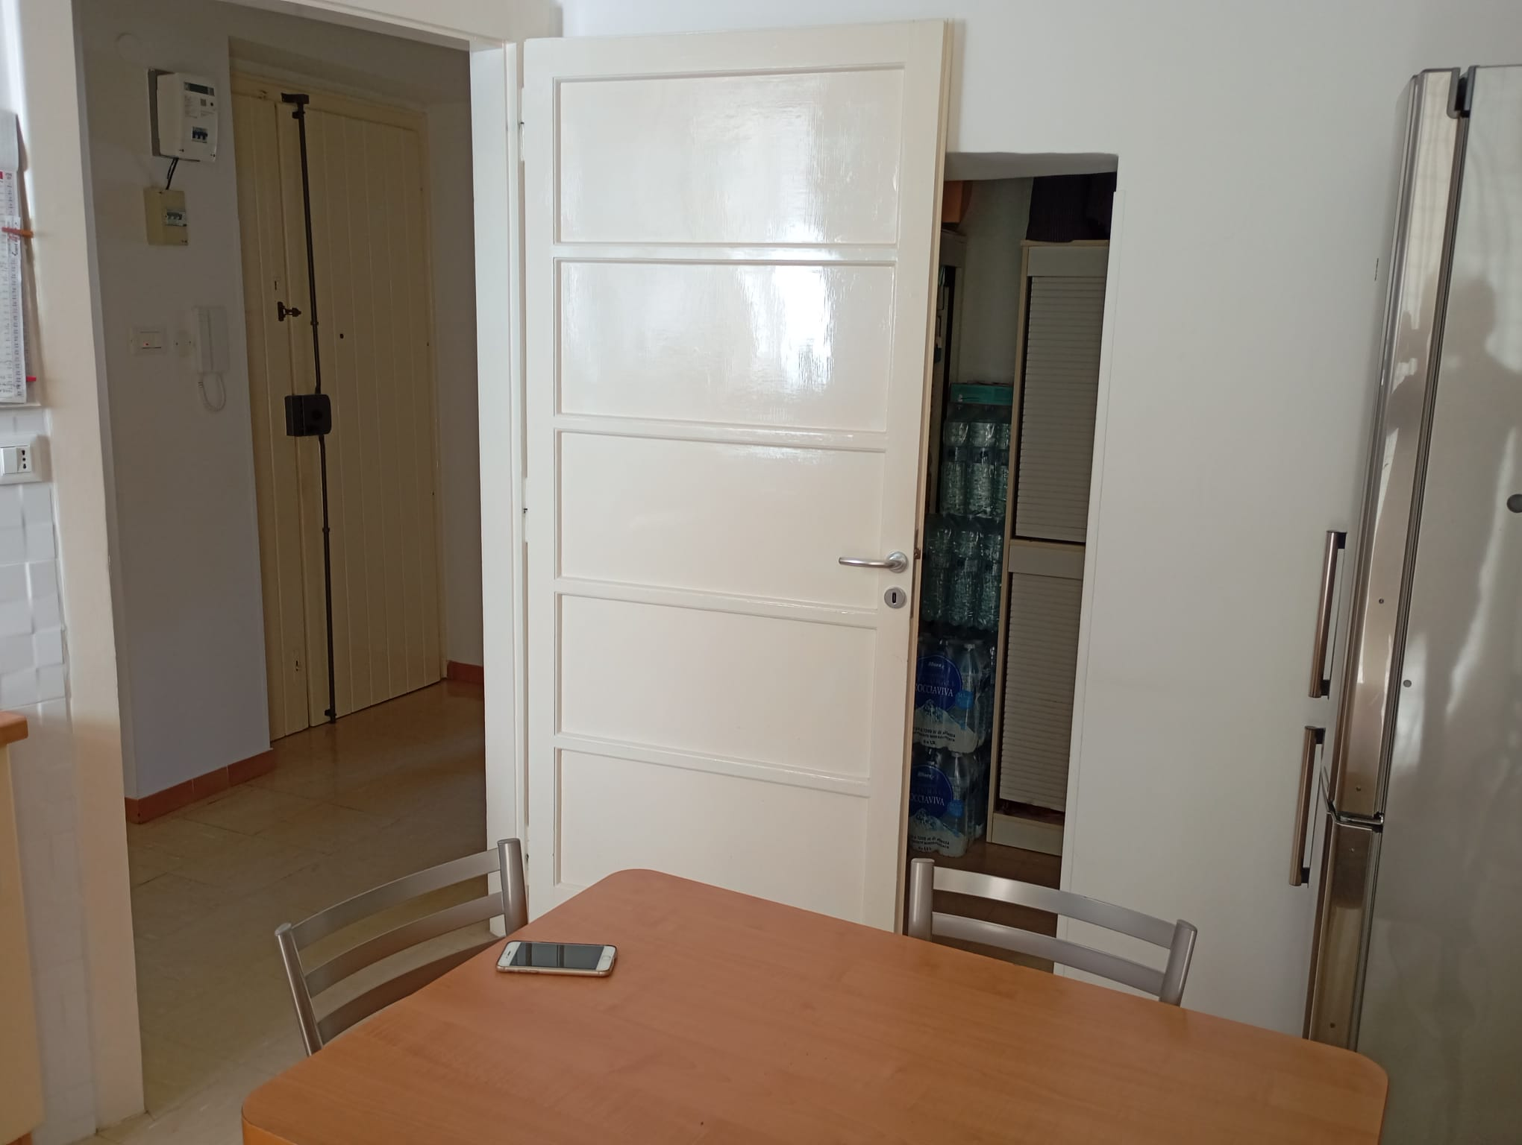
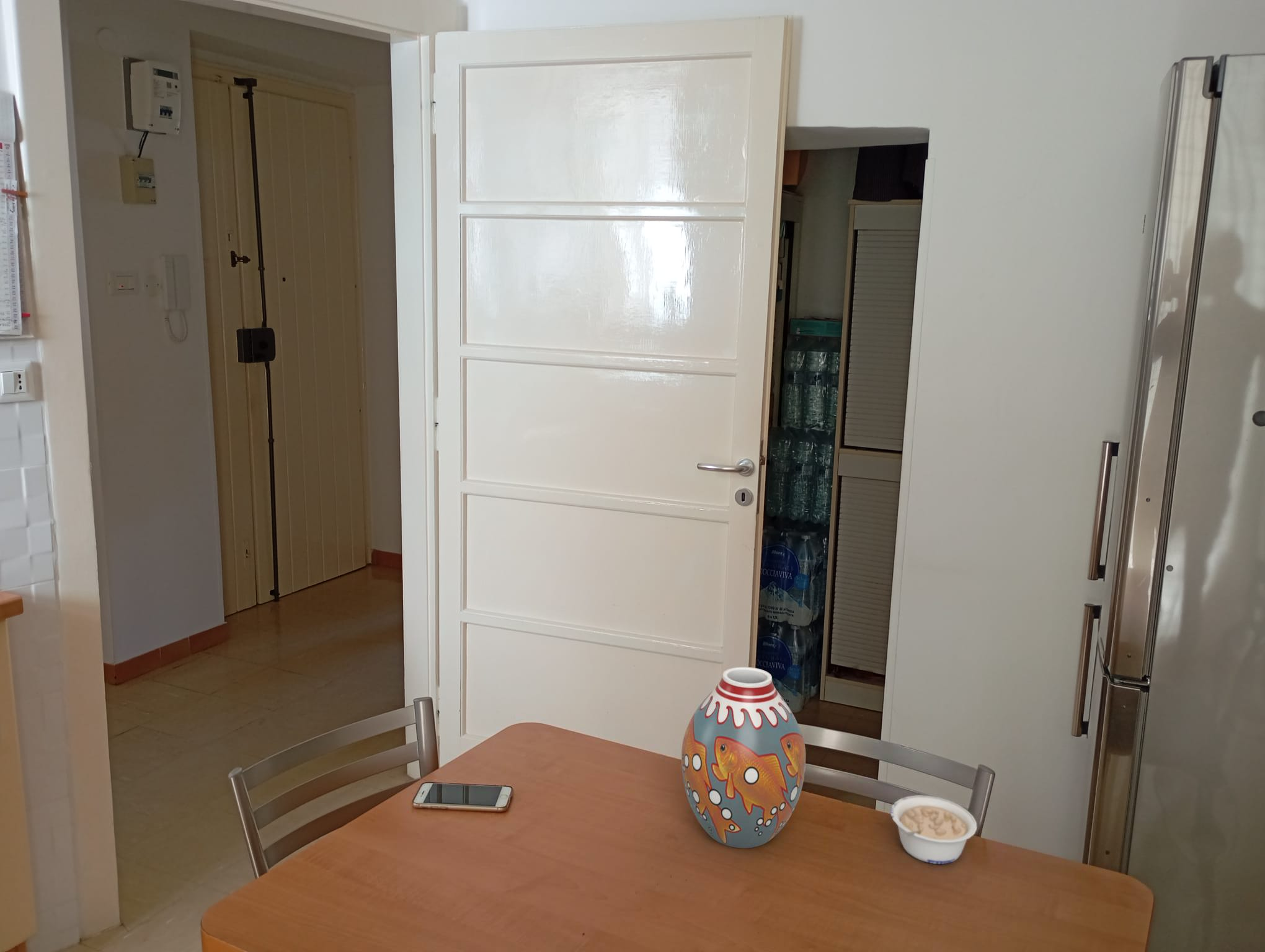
+ vase [681,666,806,848]
+ legume [890,795,978,865]
